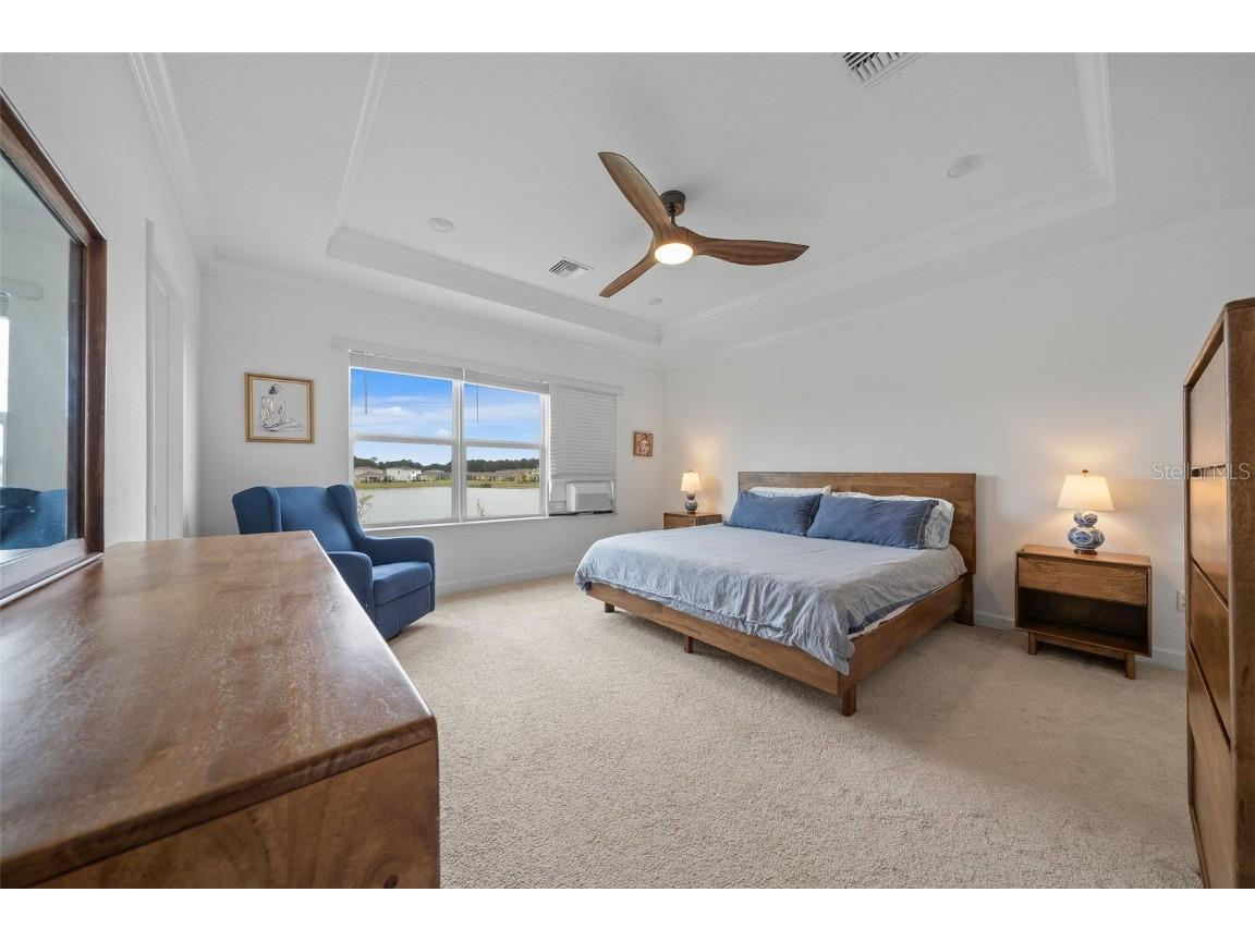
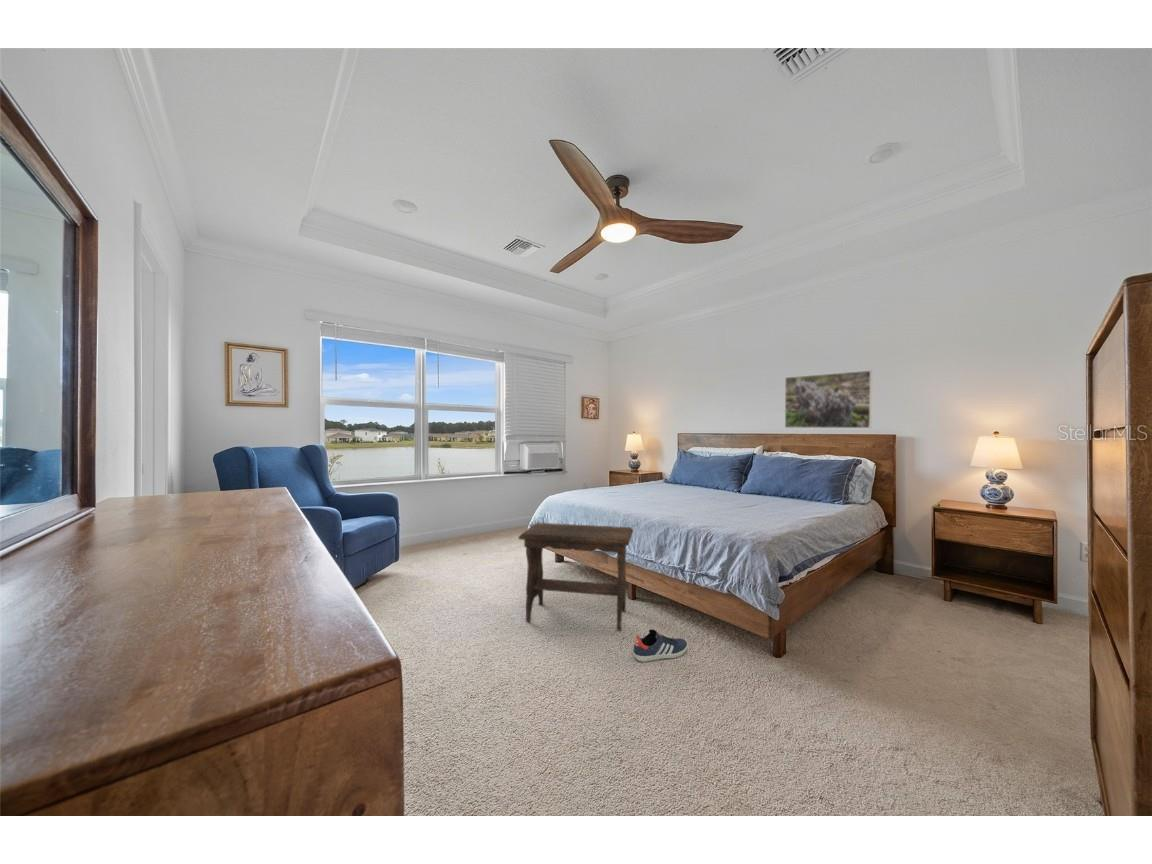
+ footstool [518,522,634,632]
+ sneaker [632,628,689,663]
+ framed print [784,369,873,429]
